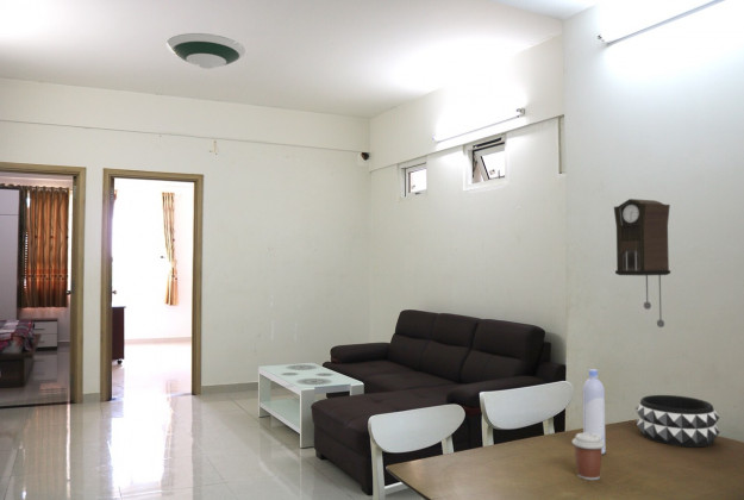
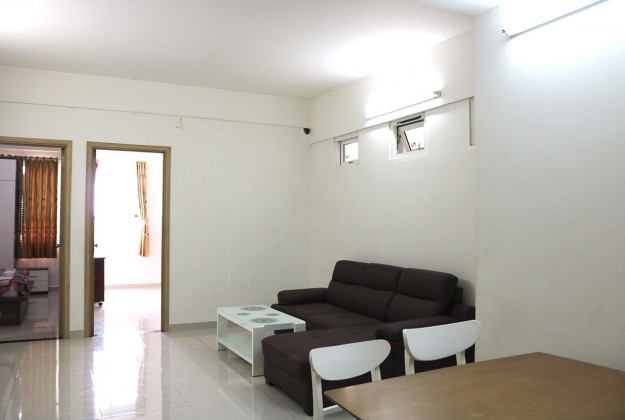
- coffee cup [571,432,606,481]
- pendulum clock [613,198,671,329]
- decorative bowl [634,394,721,449]
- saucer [165,32,246,70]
- bottle [582,368,607,455]
